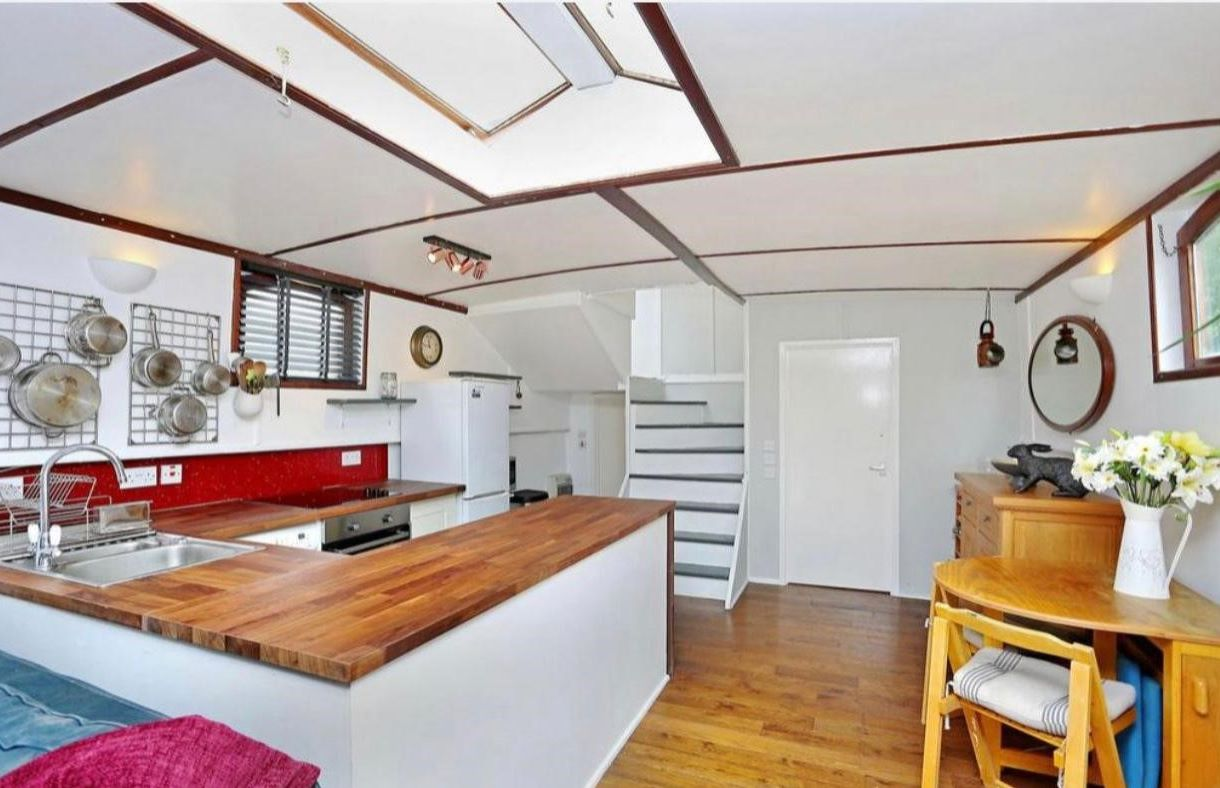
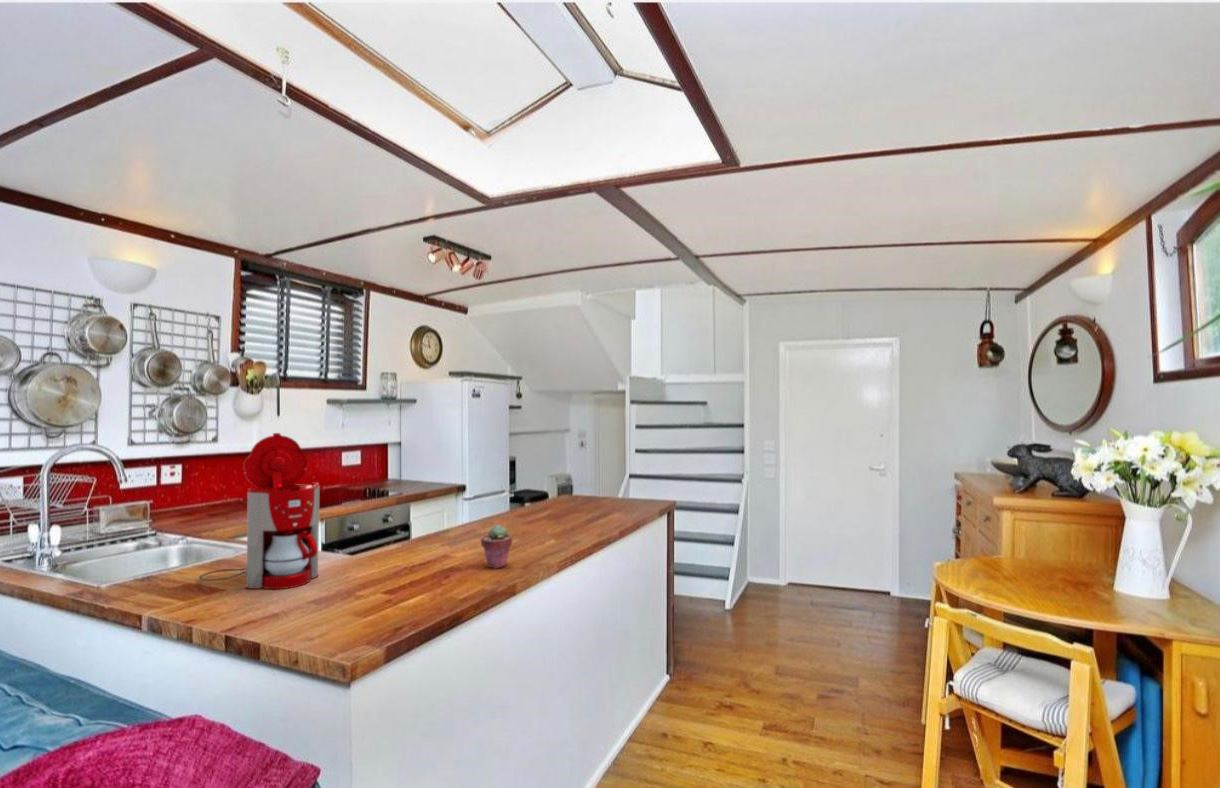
+ potted succulent [480,524,513,569]
+ coffee maker [198,432,321,590]
